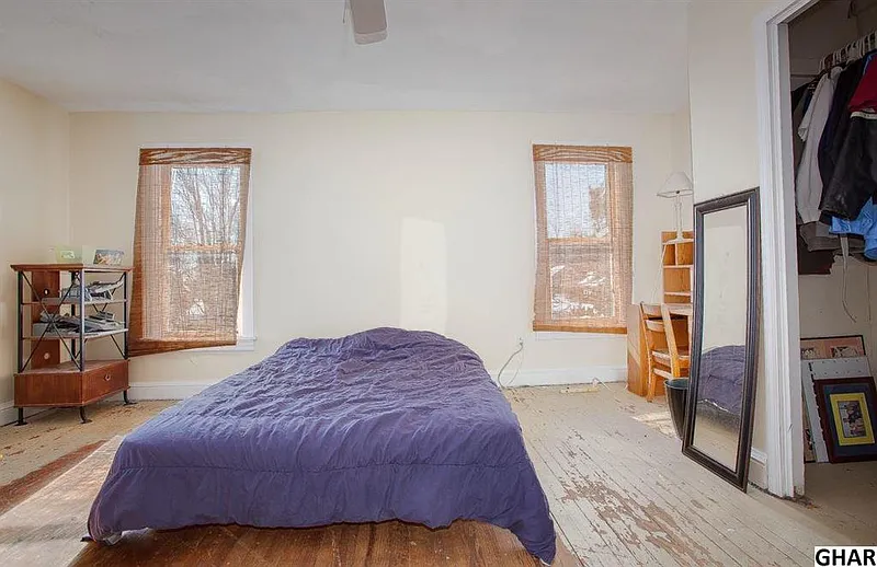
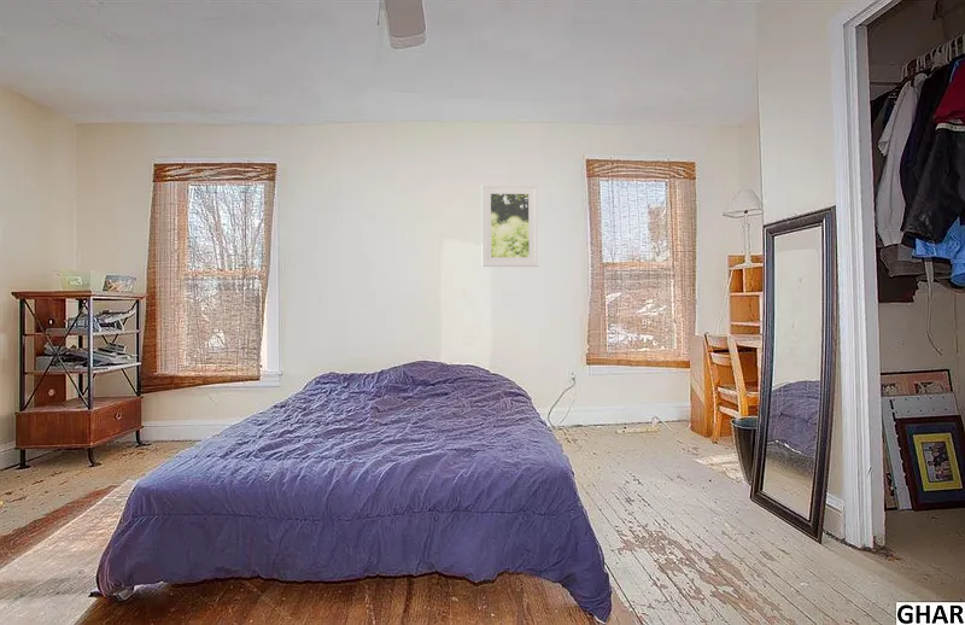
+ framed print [480,183,539,268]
